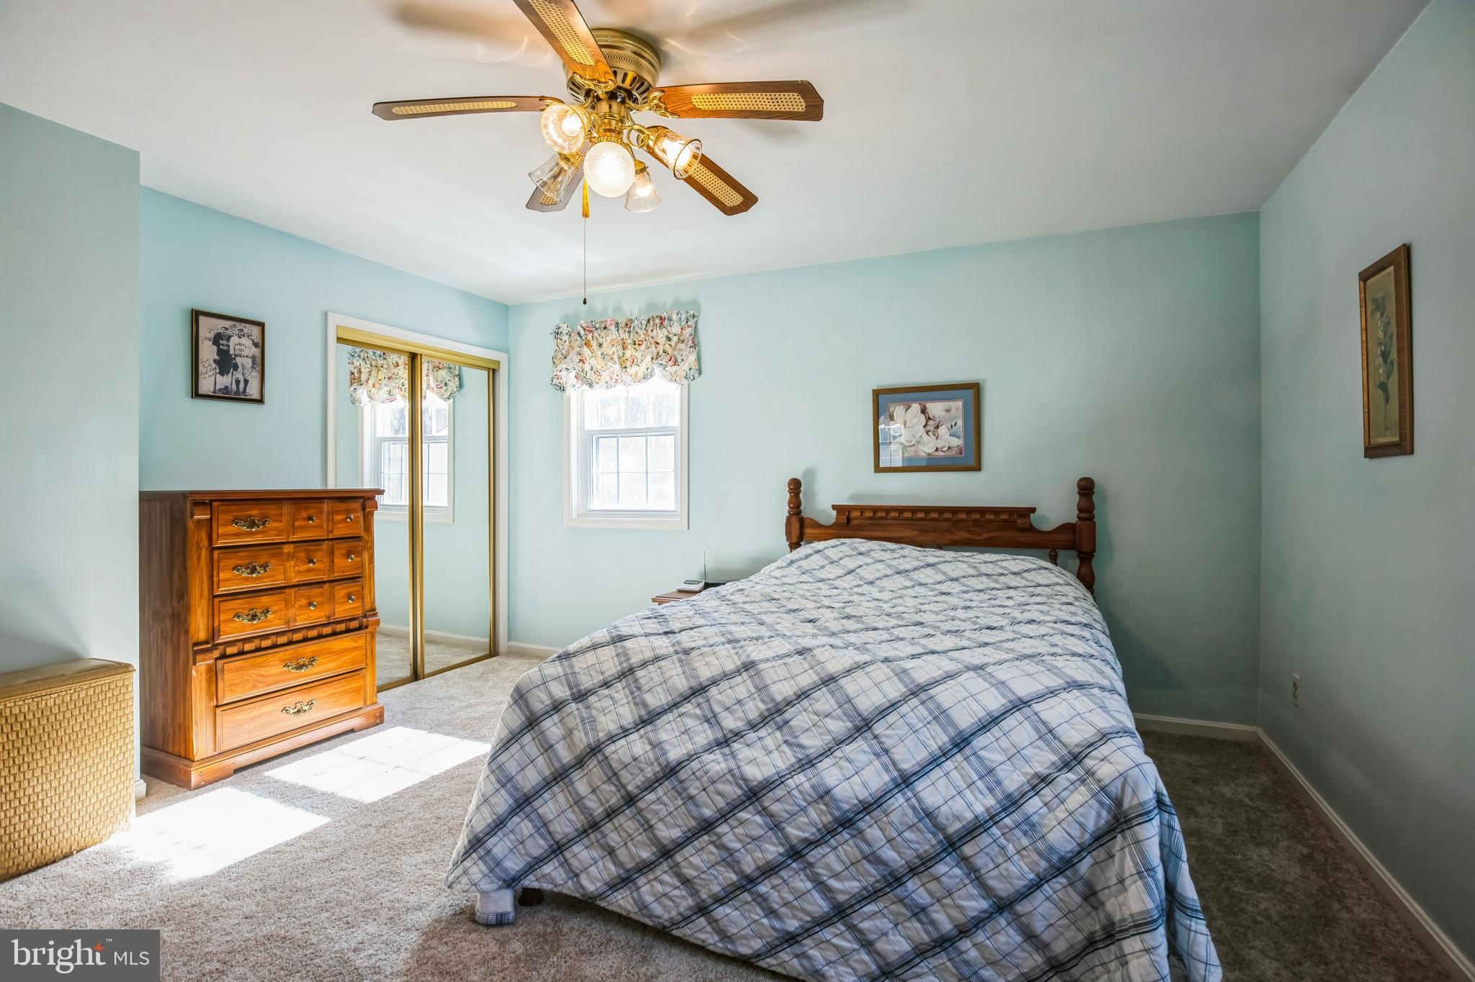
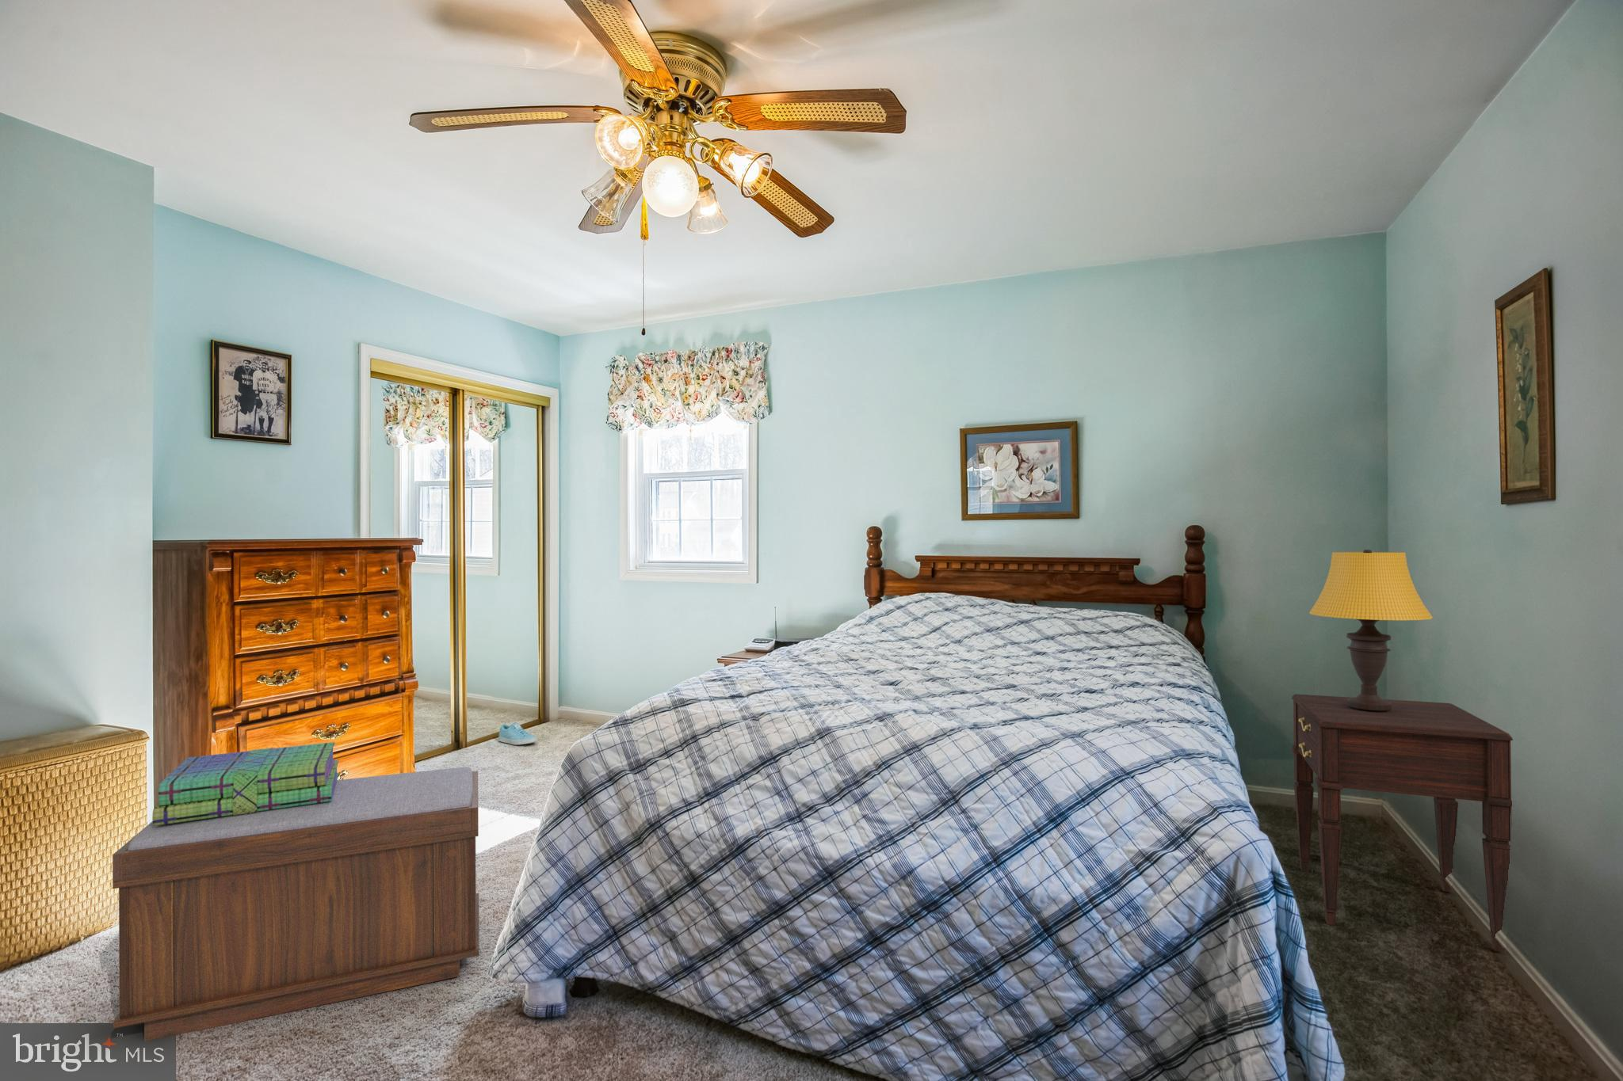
+ nightstand [1291,694,1513,953]
+ bench [112,766,480,1042]
+ stack of books [151,741,340,826]
+ sneaker [497,721,537,746]
+ table lamp [1308,549,1434,711]
